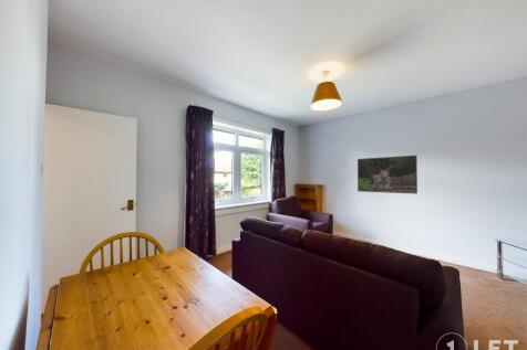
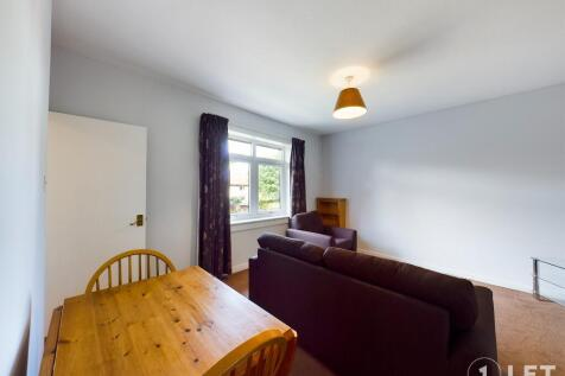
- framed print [356,155,418,195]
